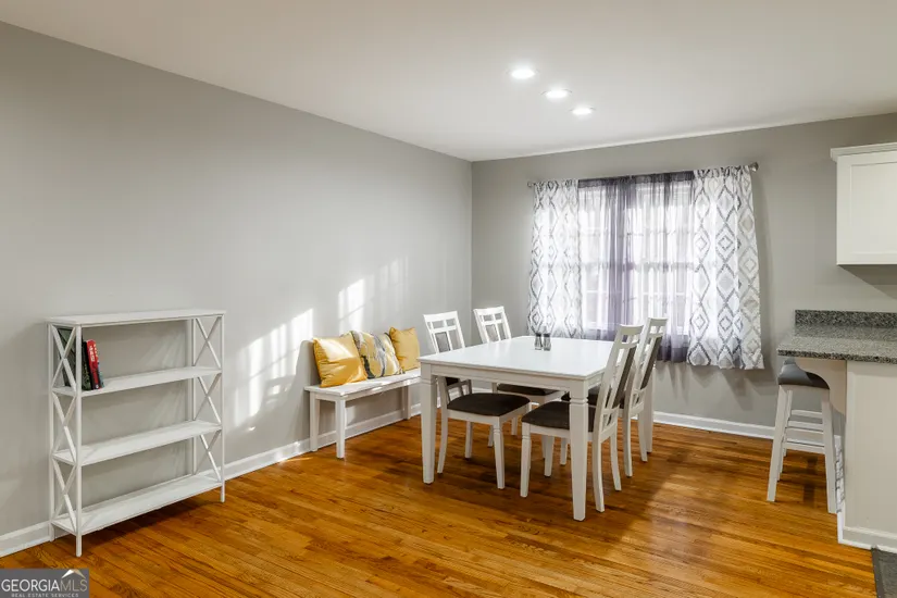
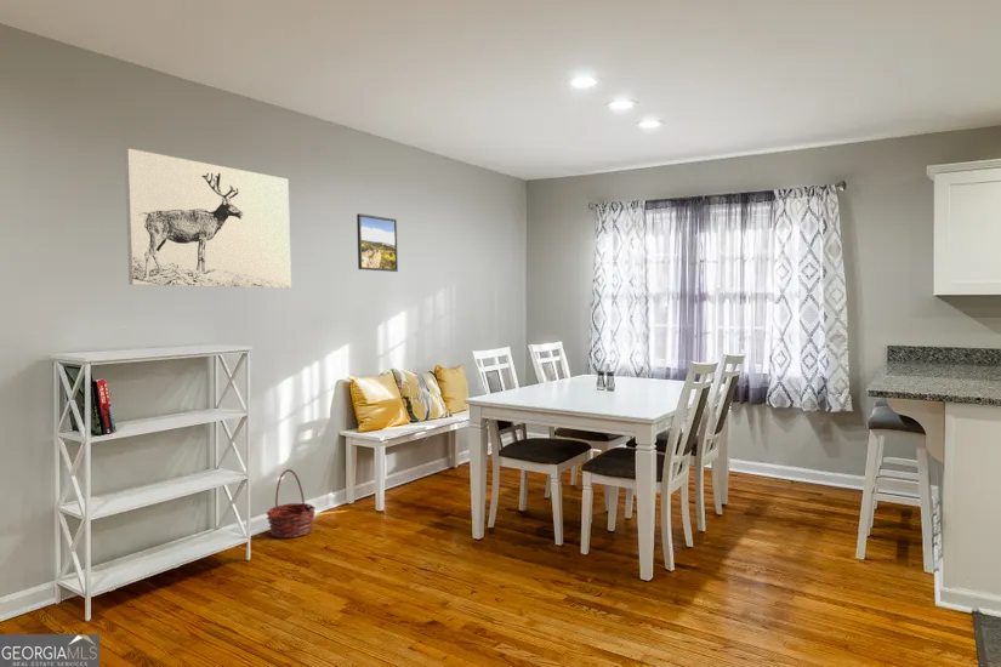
+ wall art [123,148,292,290]
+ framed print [356,212,399,273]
+ basket [265,468,317,540]
